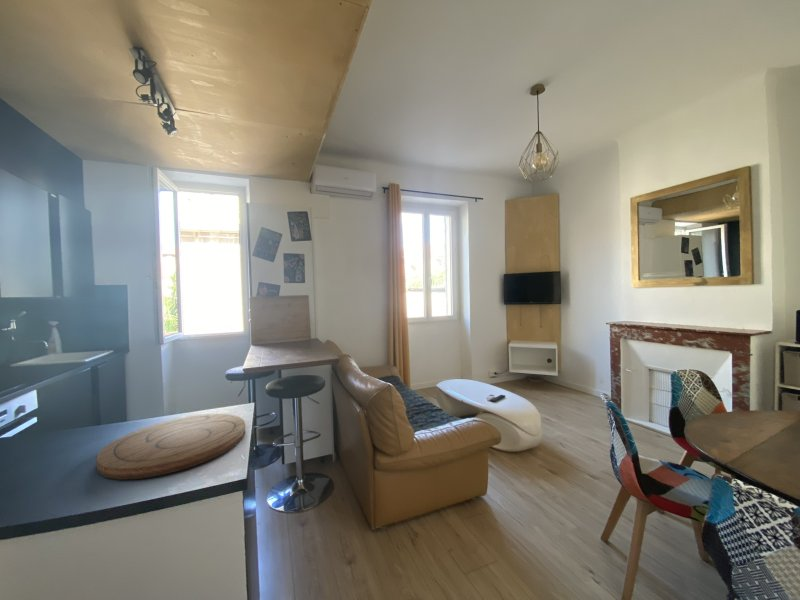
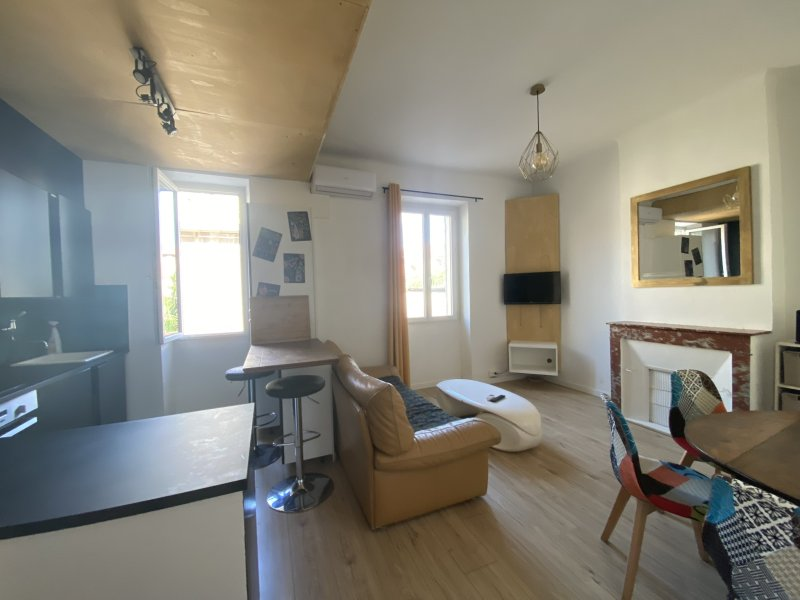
- cutting board [96,413,246,481]
